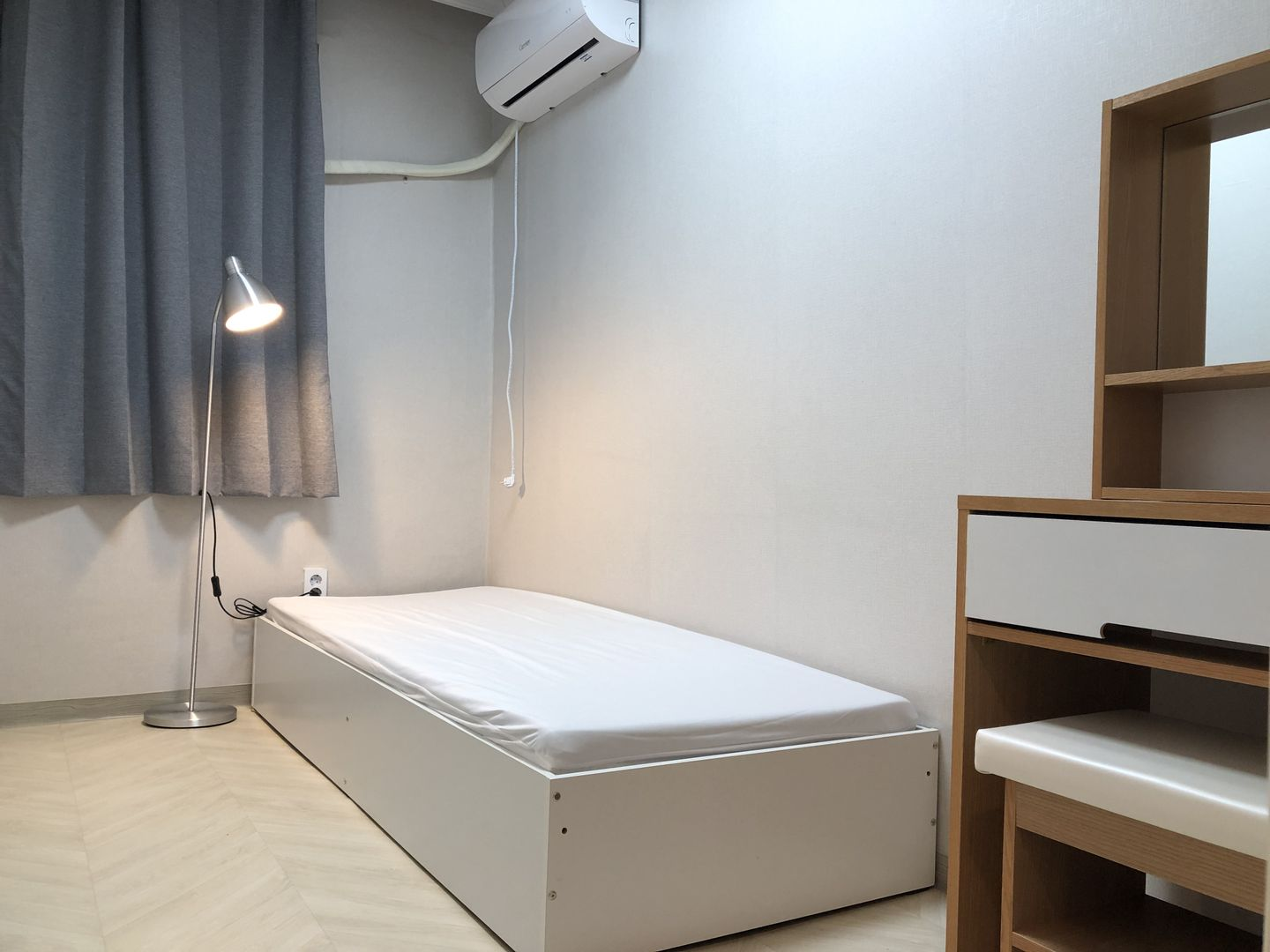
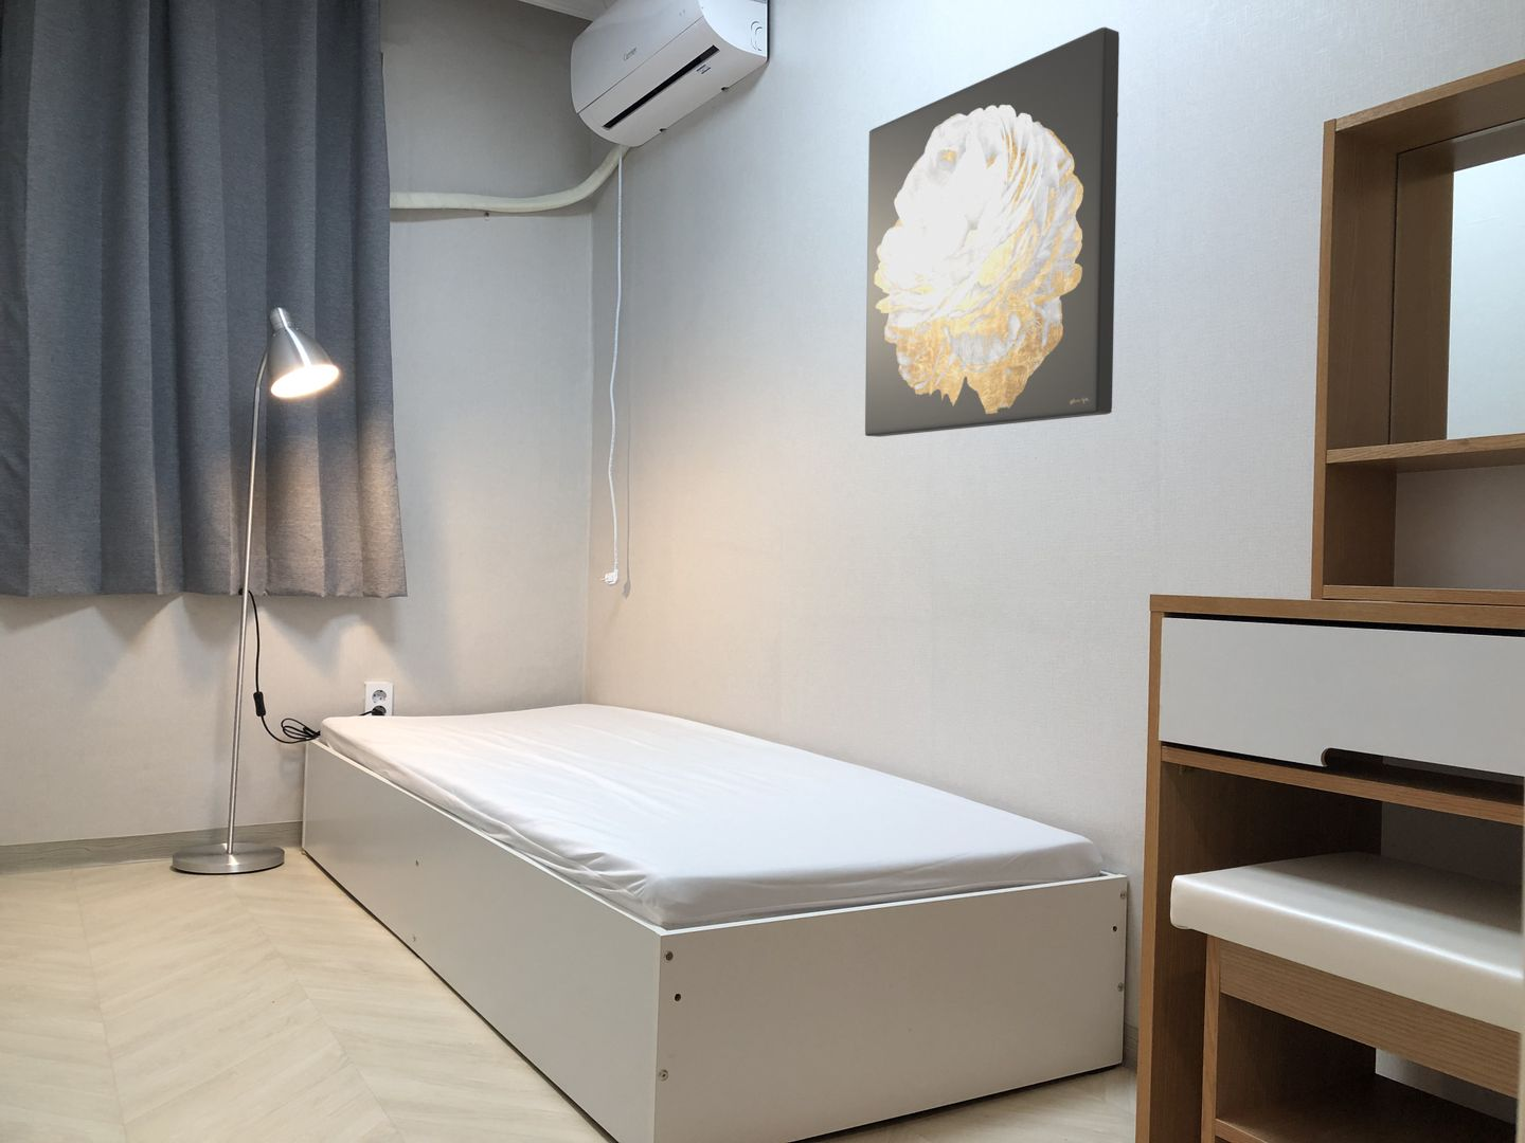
+ wall art [865,25,1120,438]
